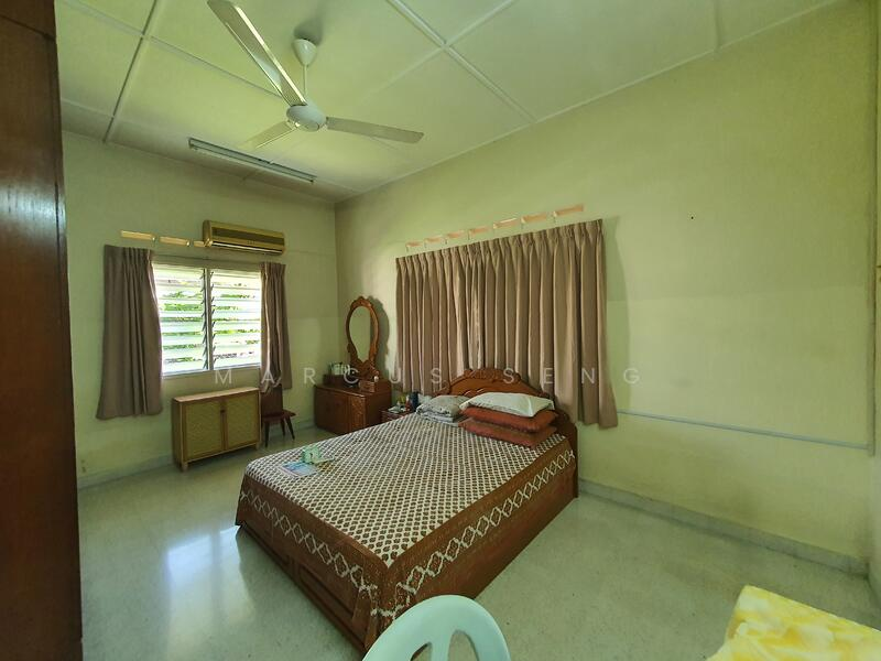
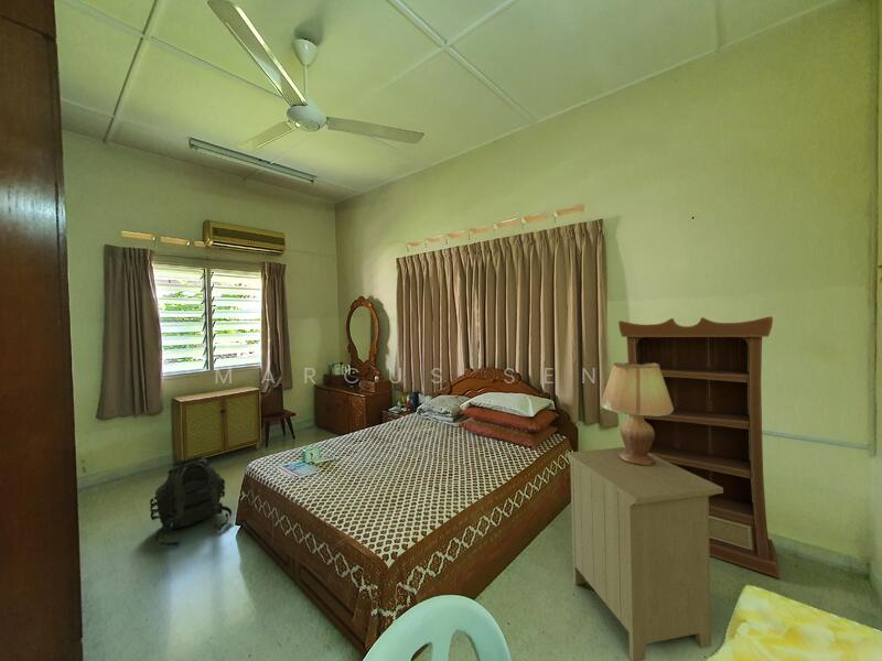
+ nightstand [566,446,723,661]
+ bookcase [617,315,782,578]
+ lamp [600,361,674,465]
+ backpack [149,455,233,548]
